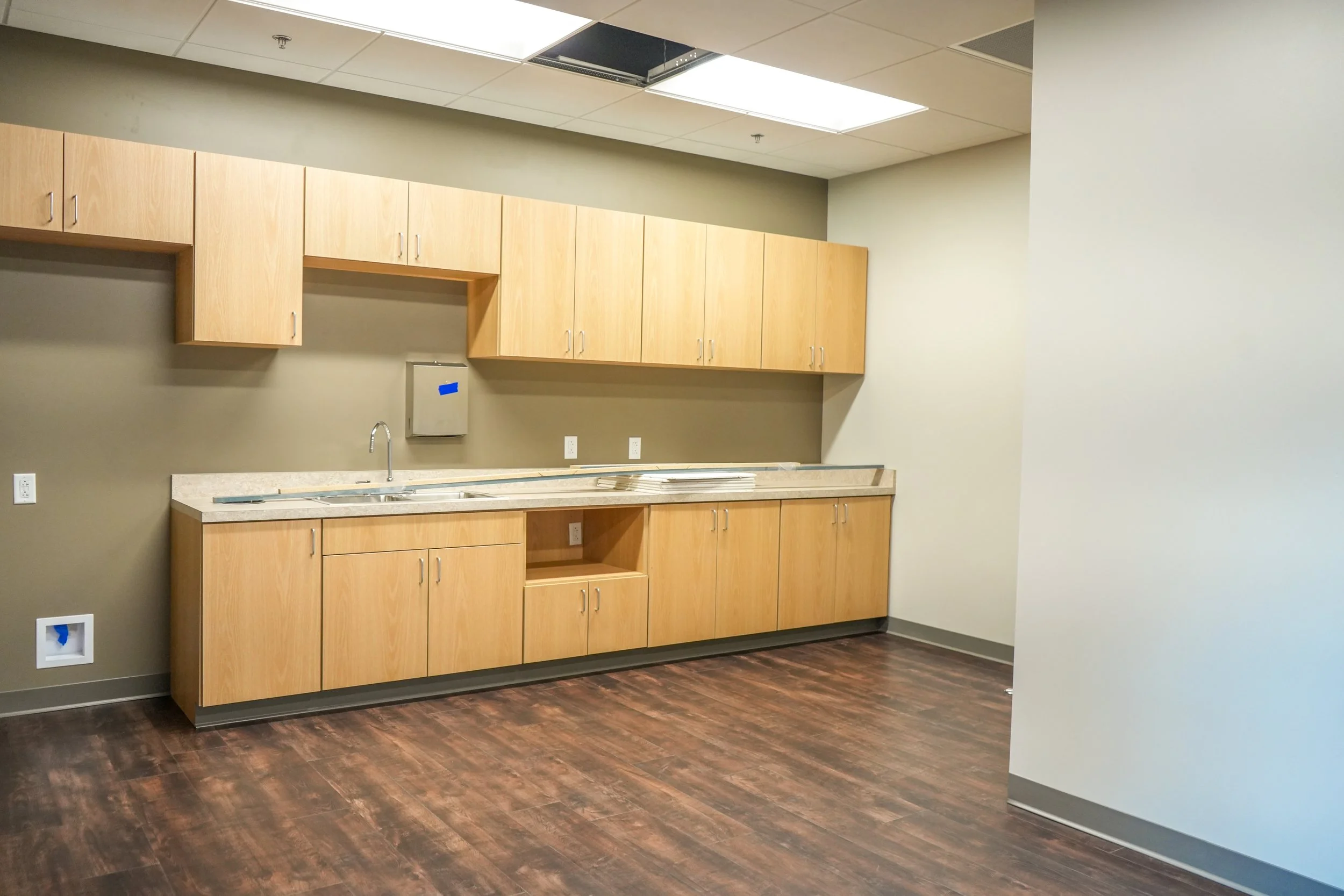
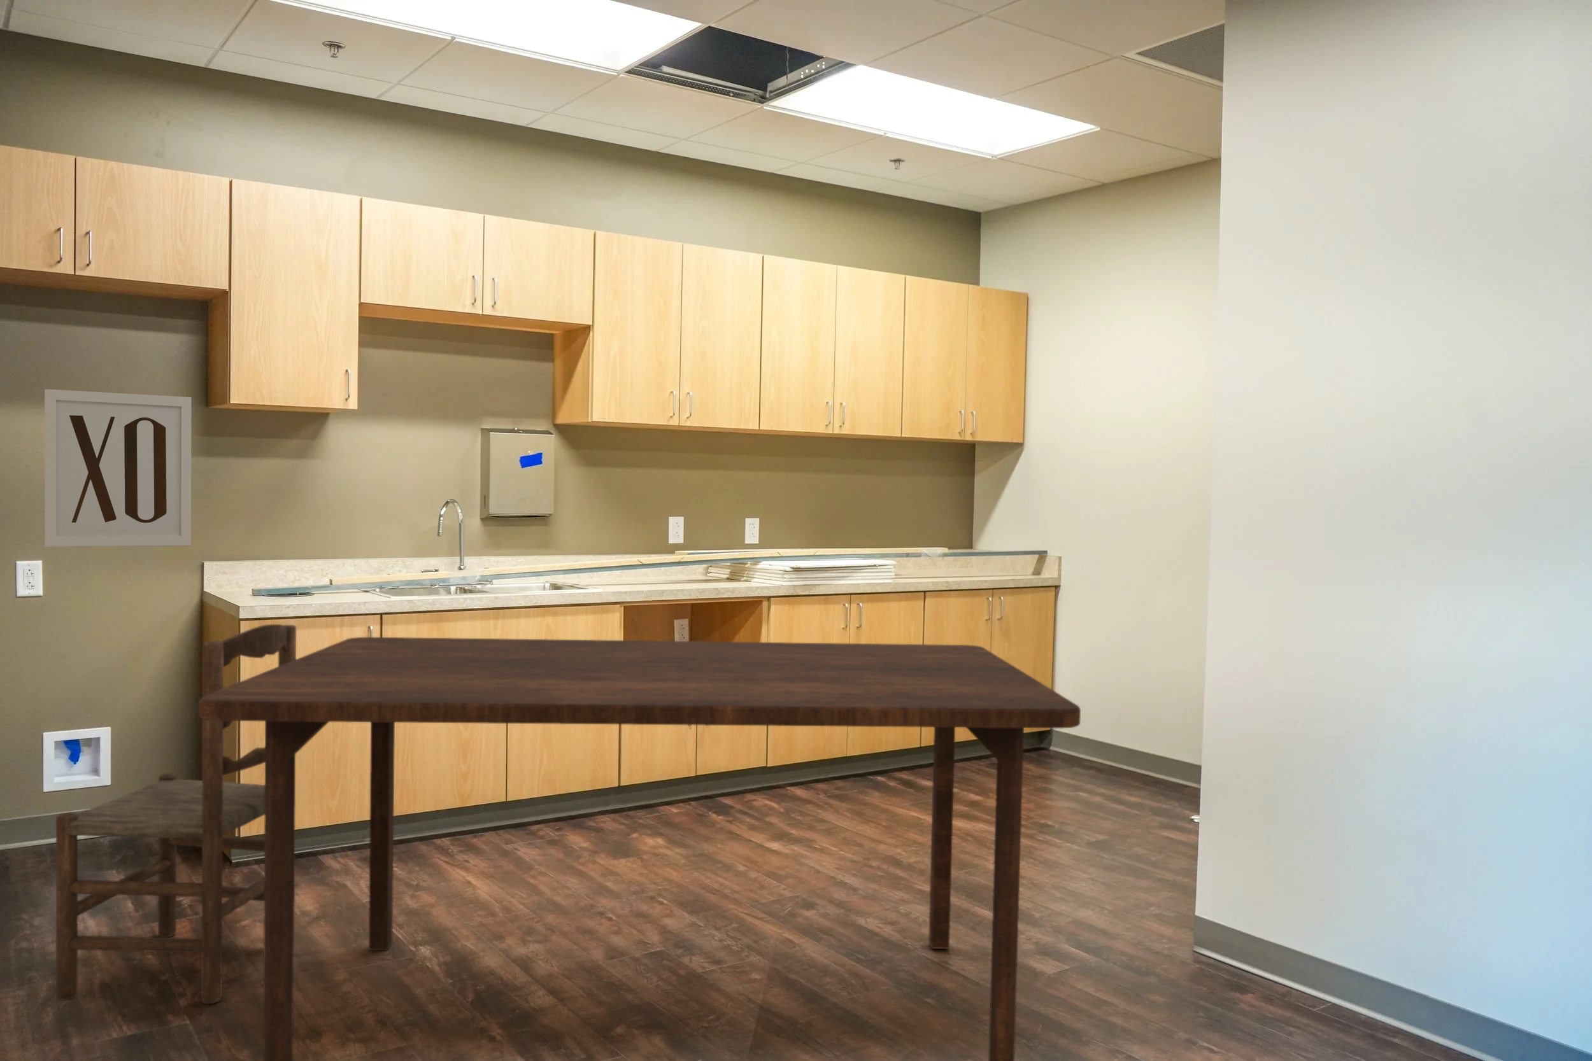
+ dining chair [56,624,297,1004]
+ dining table [198,636,1081,1061]
+ wall art [44,388,192,548]
